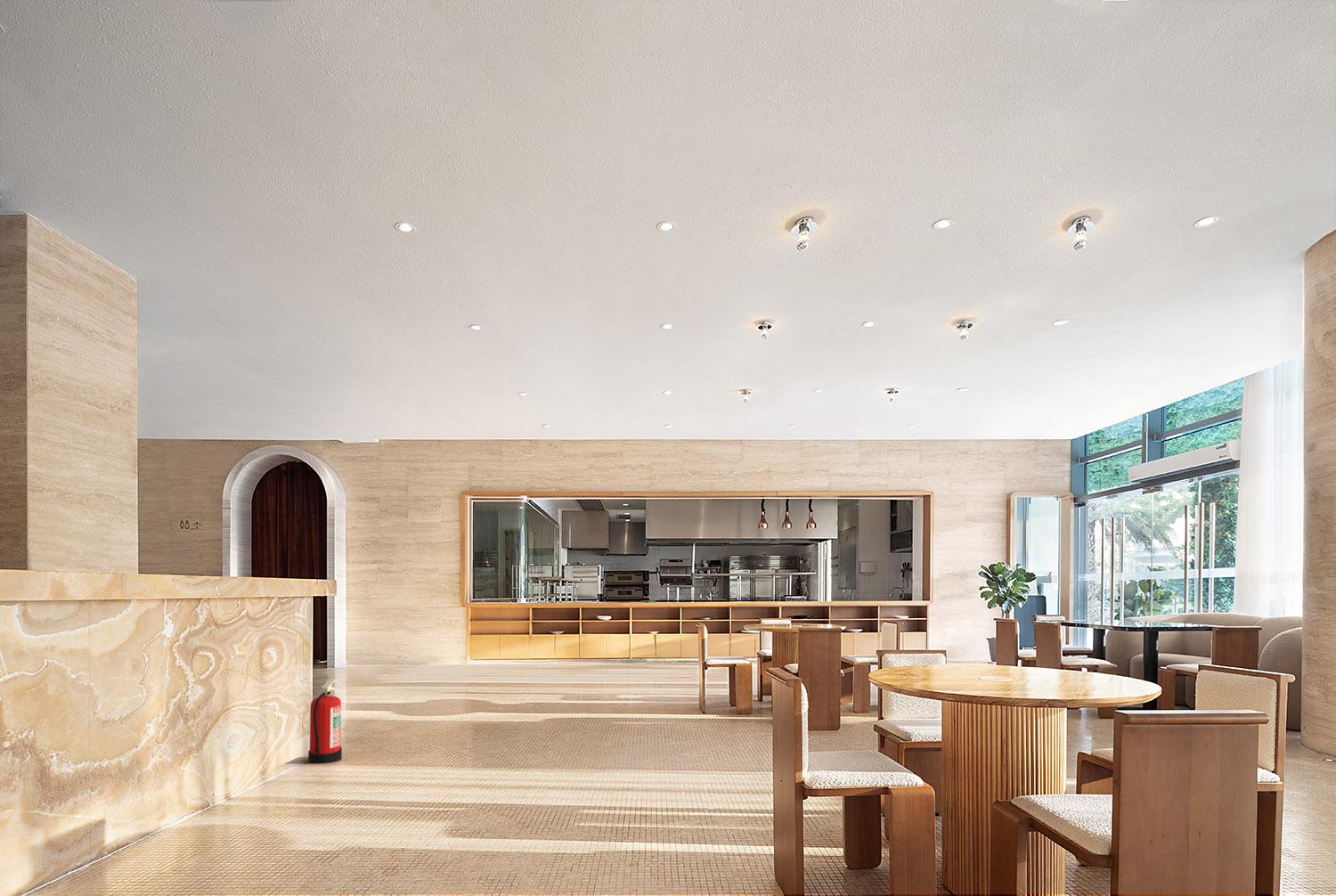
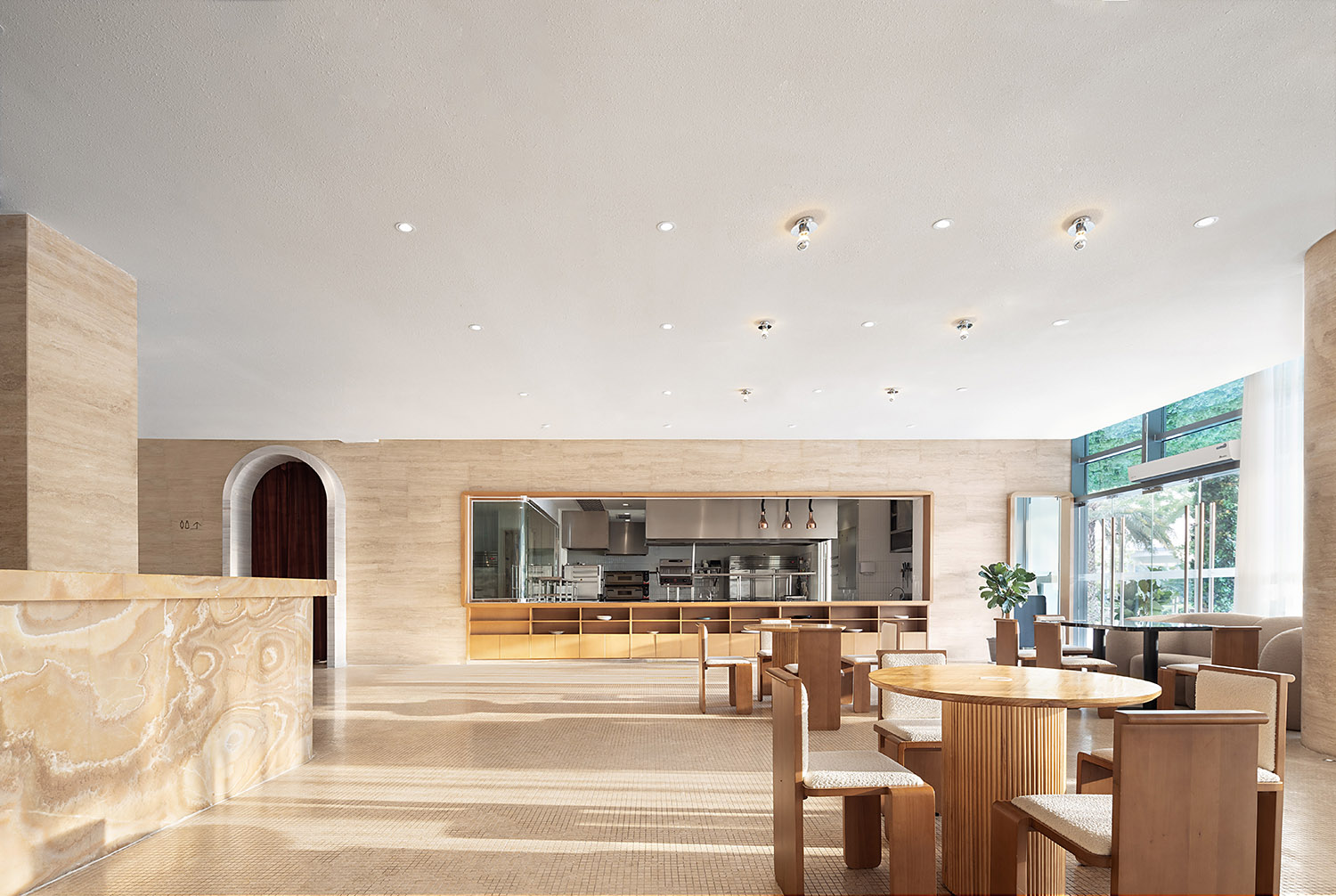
- fire extinguisher [307,677,343,764]
